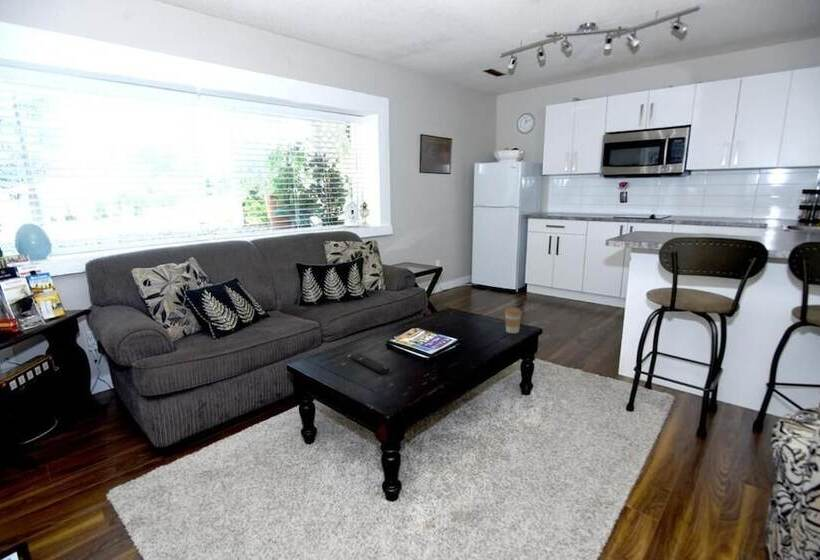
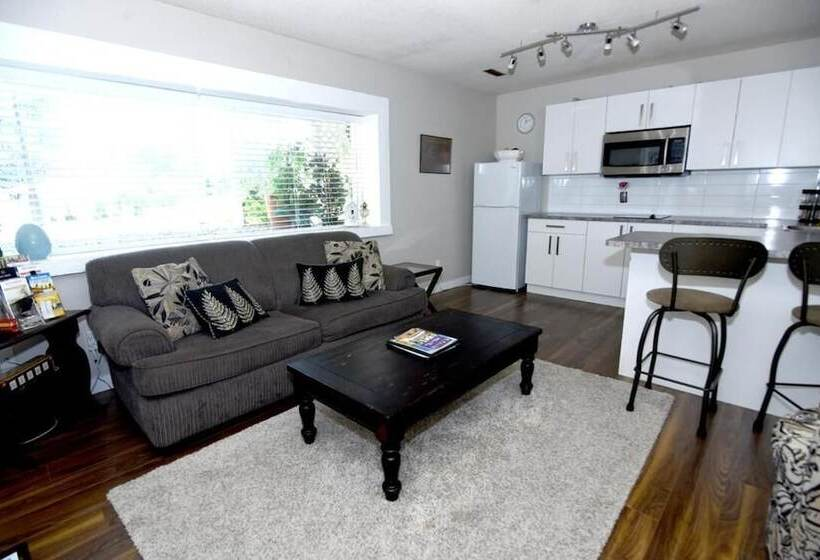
- remote control [349,353,390,375]
- coffee cup [504,306,523,334]
